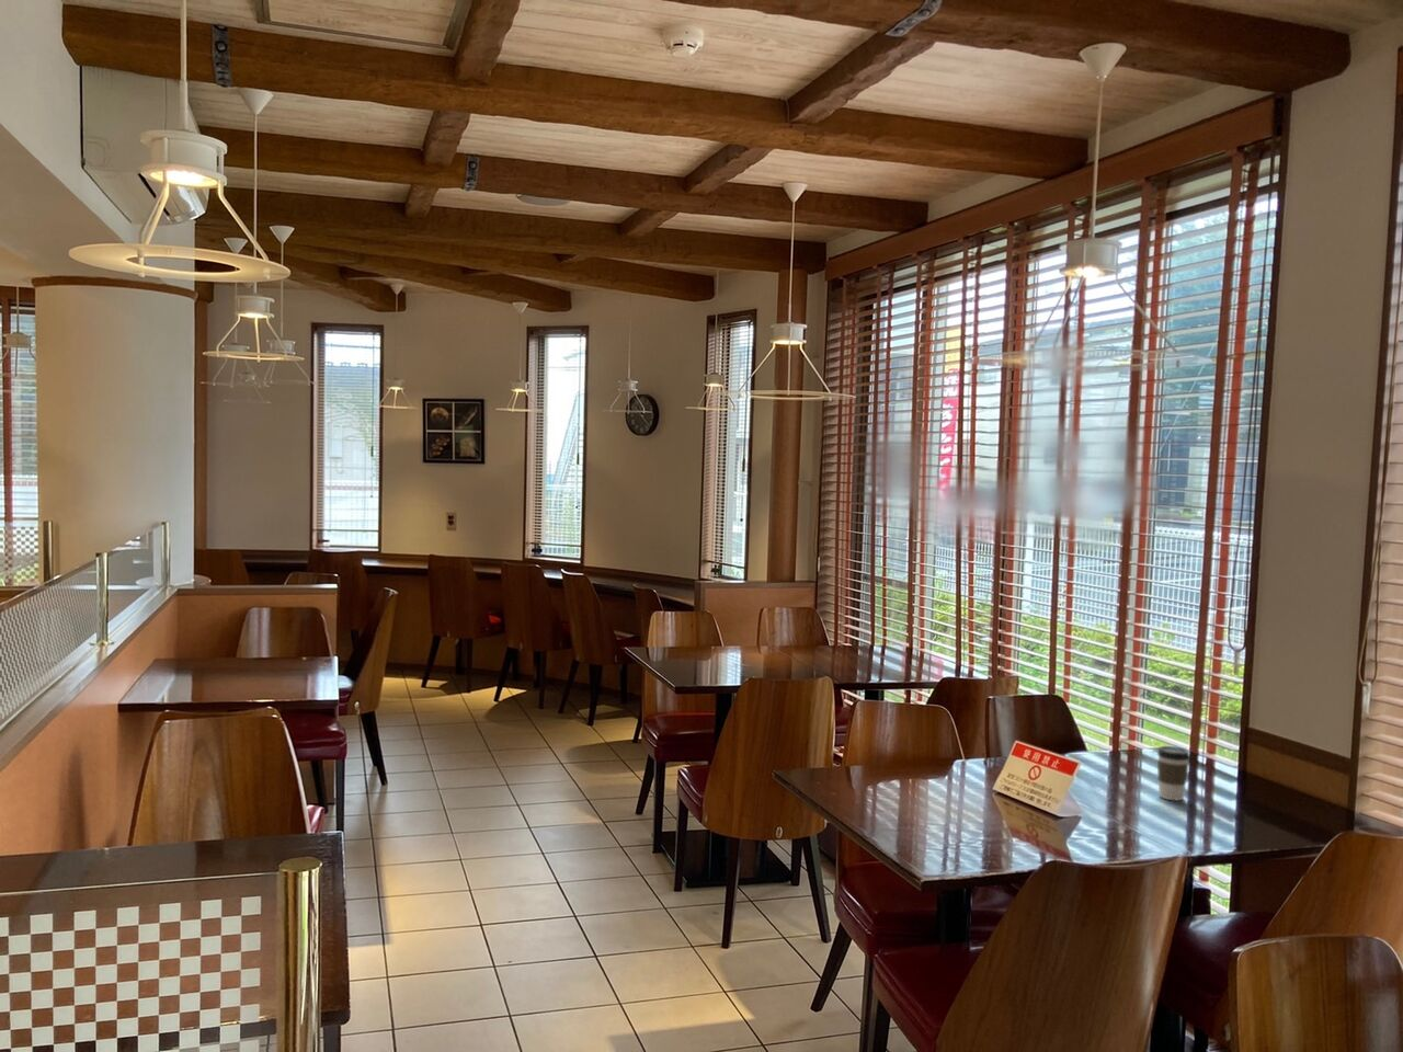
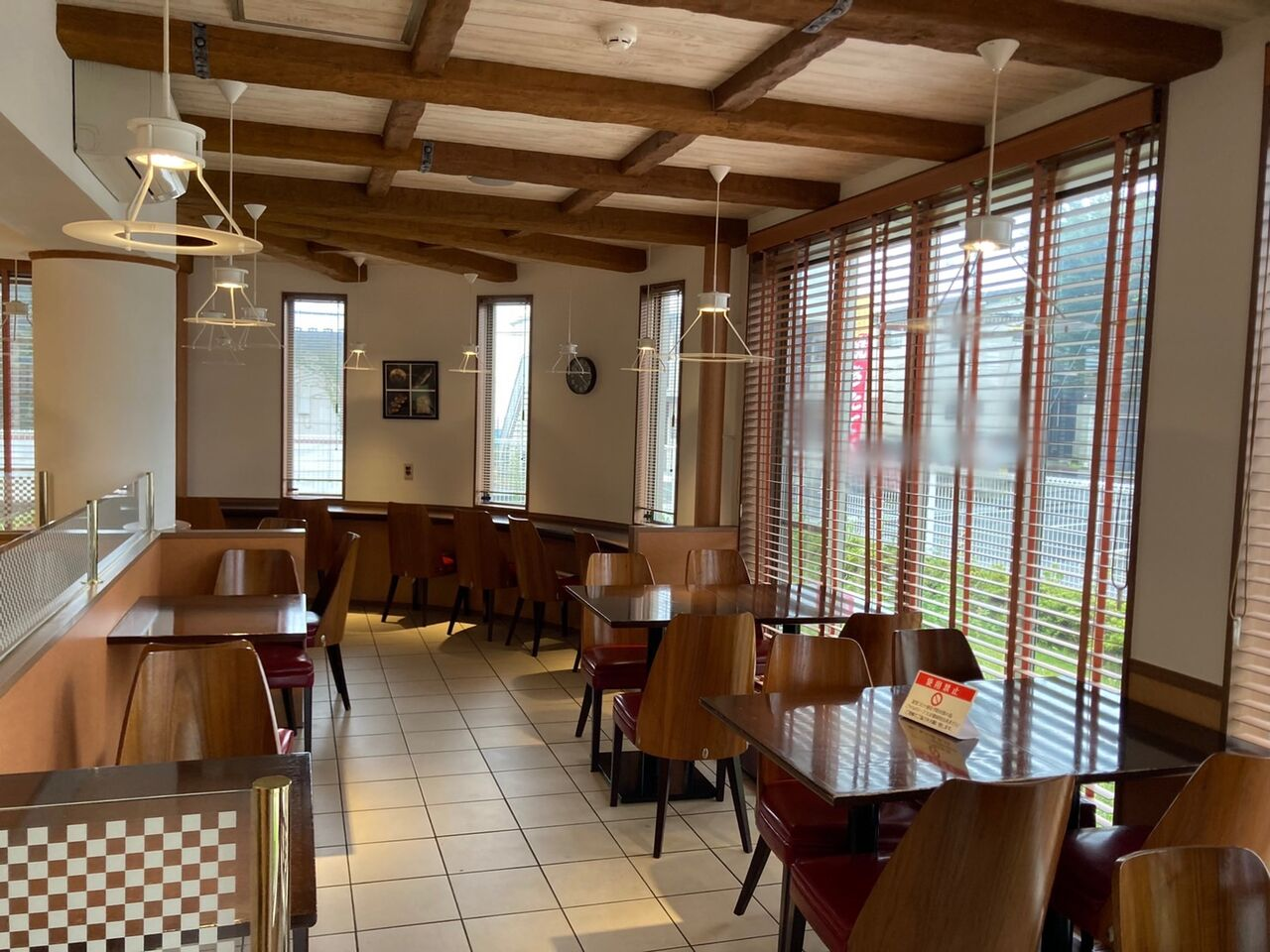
- coffee cup [1157,745,1192,802]
